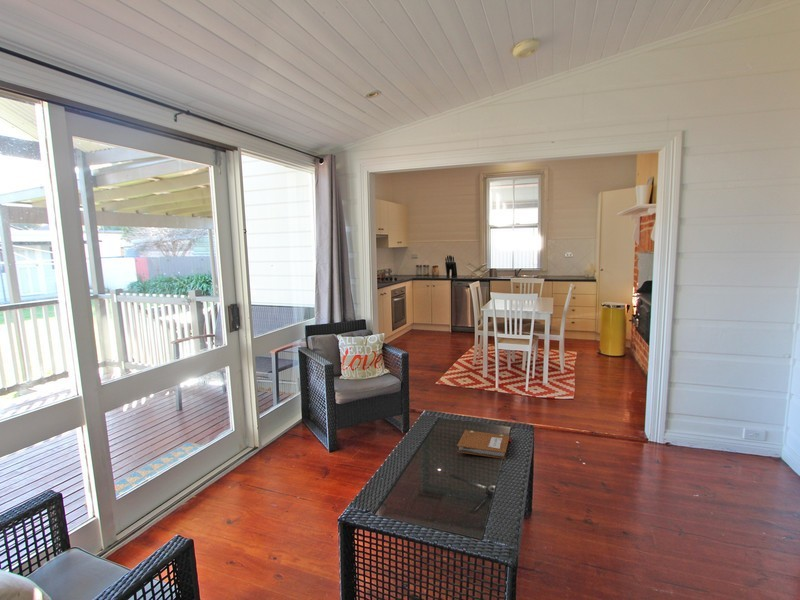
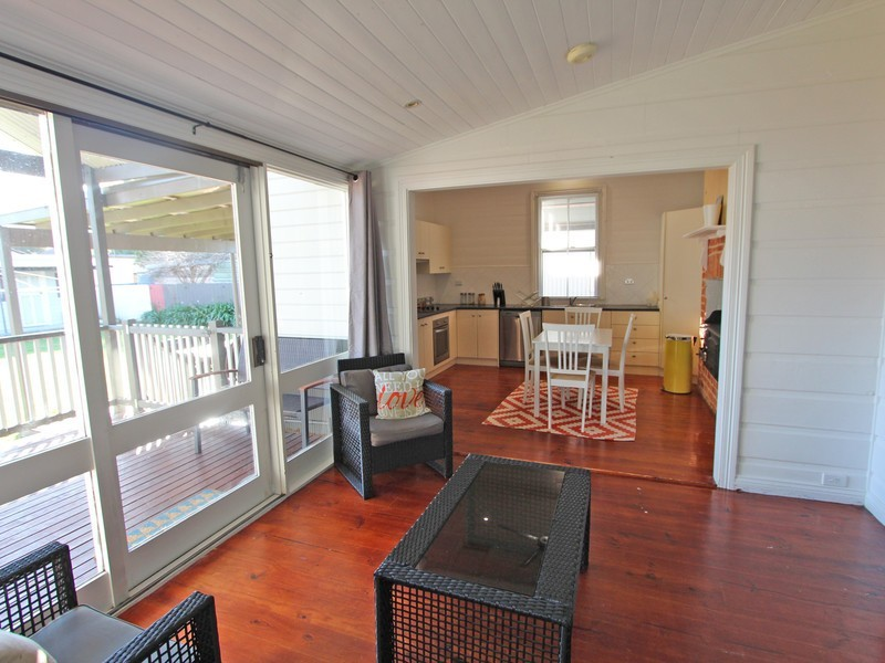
- notebook [456,429,512,460]
